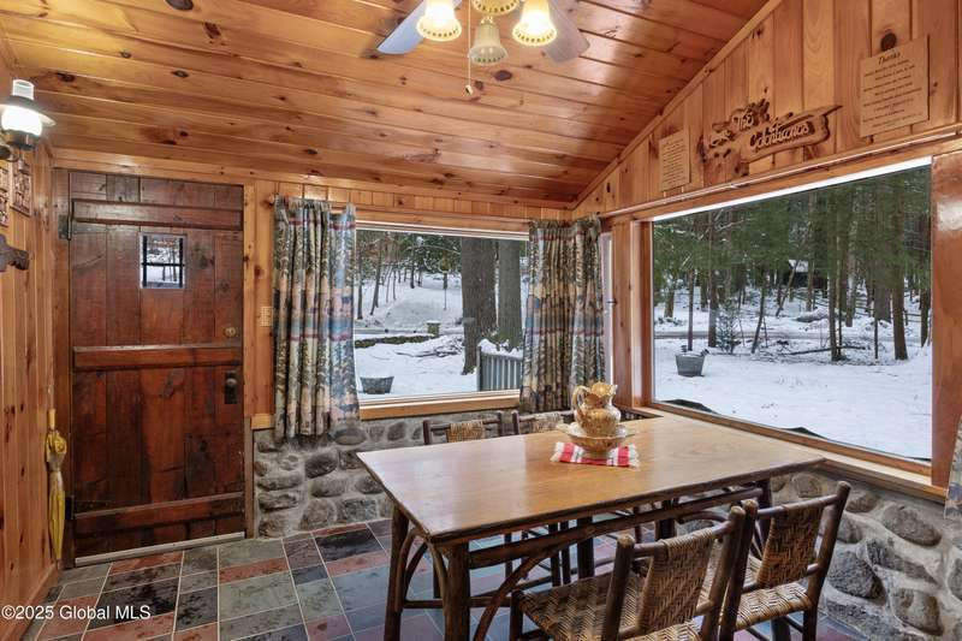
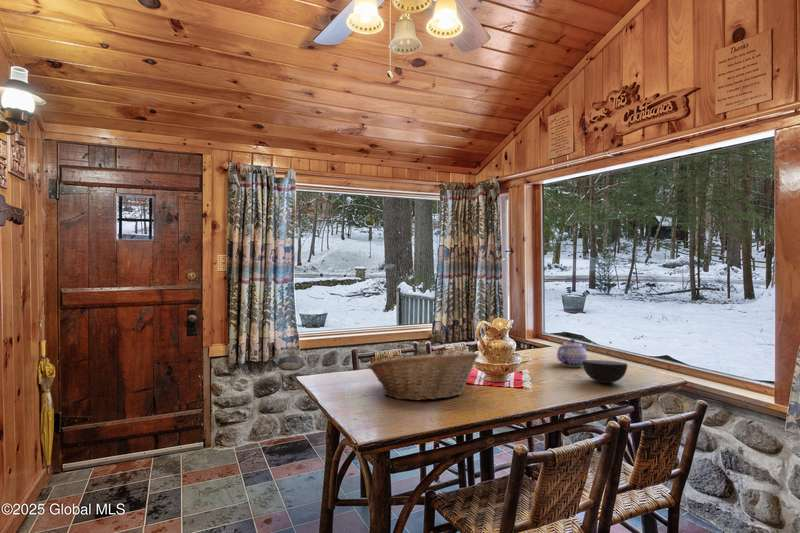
+ teapot [556,338,588,368]
+ bowl [582,359,629,384]
+ fruit basket [367,349,480,402]
